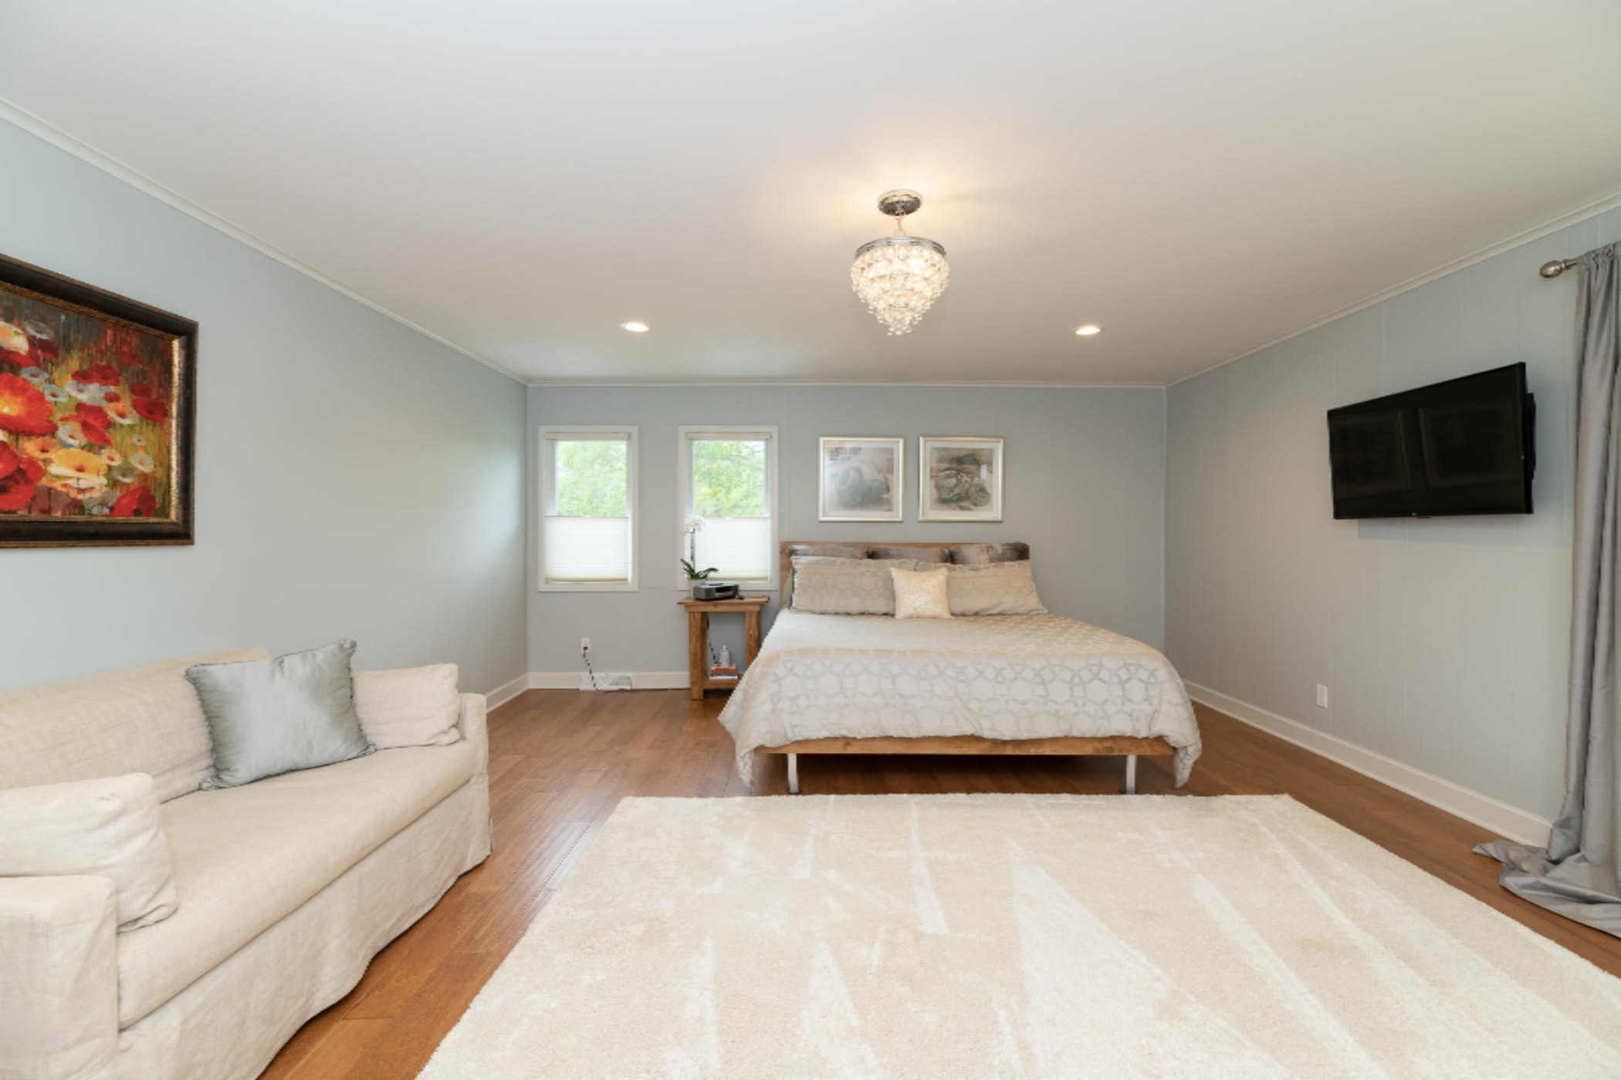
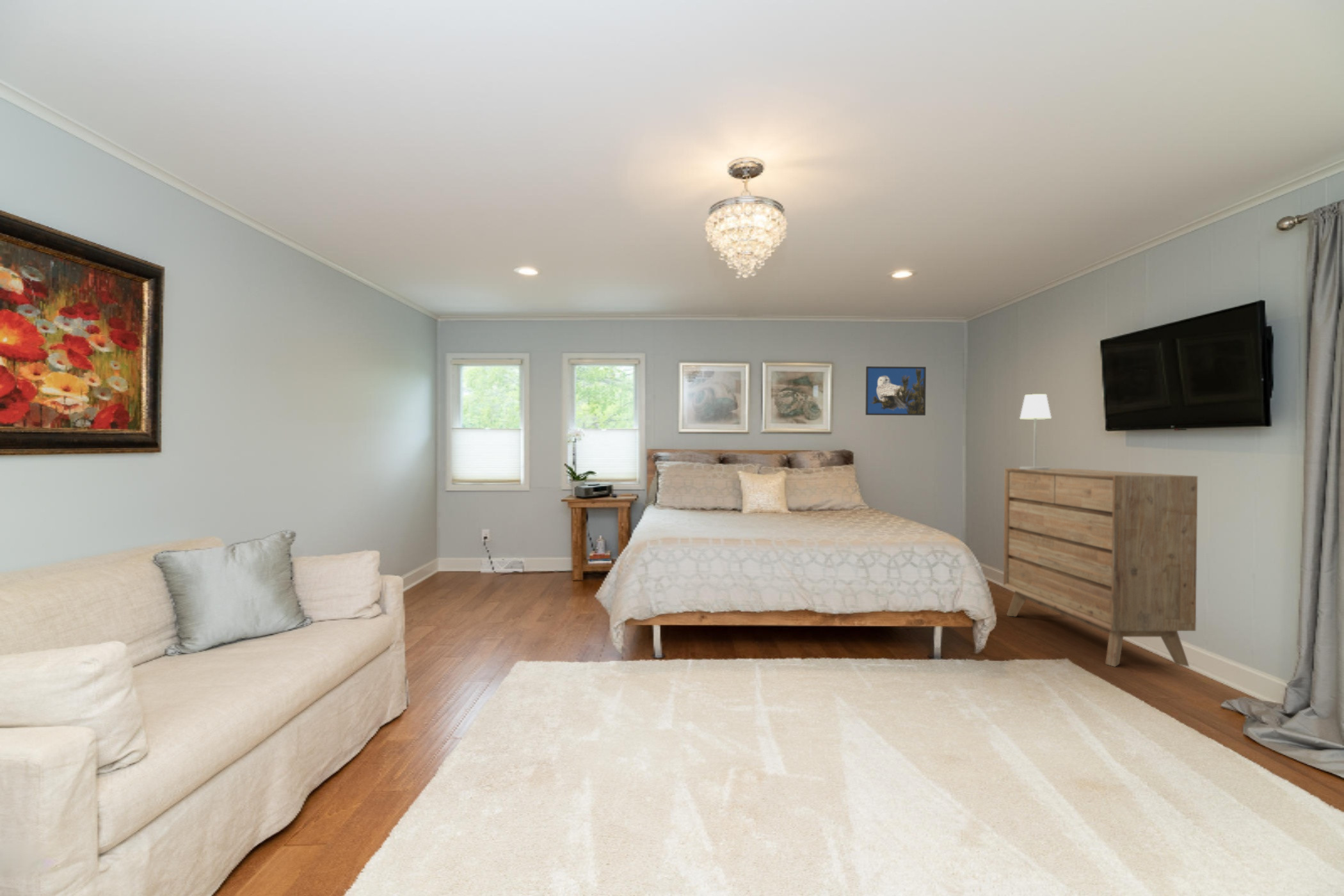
+ dresser [1003,467,1198,668]
+ table lamp [1019,393,1052,470]
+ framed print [865,365,927,416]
